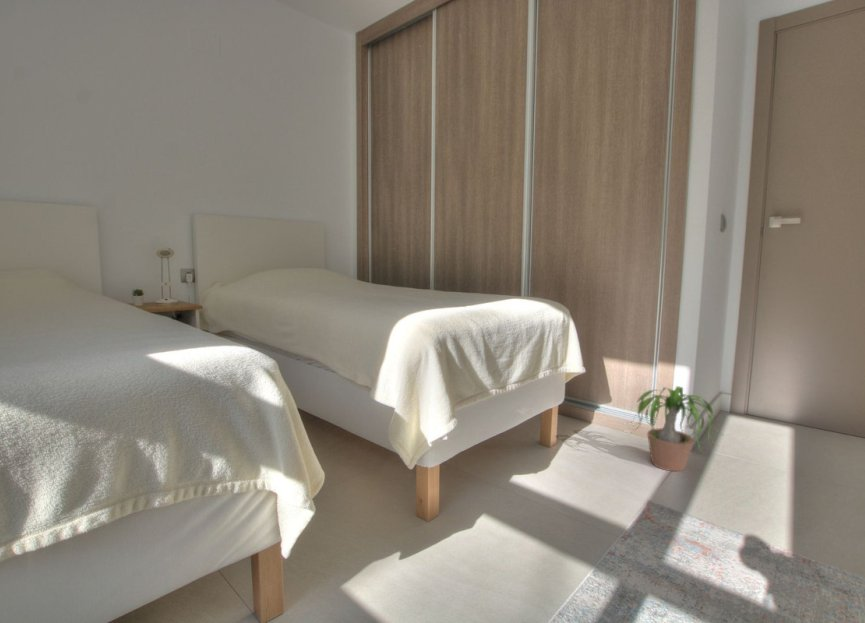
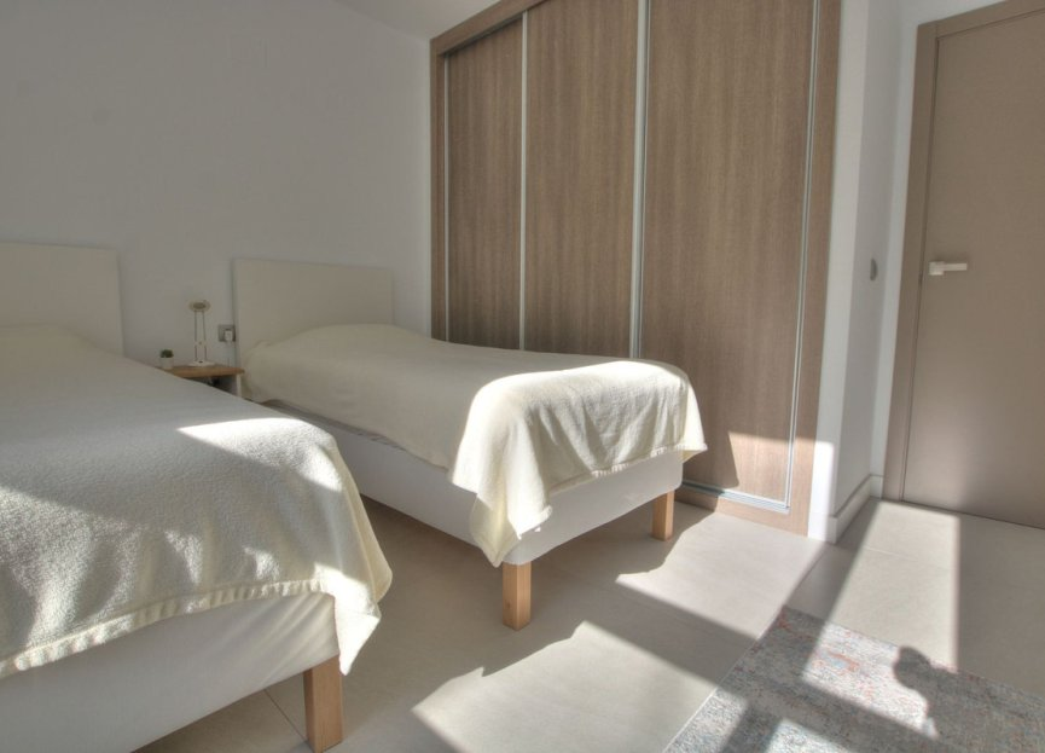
- potted plant [625,385,731,472]
